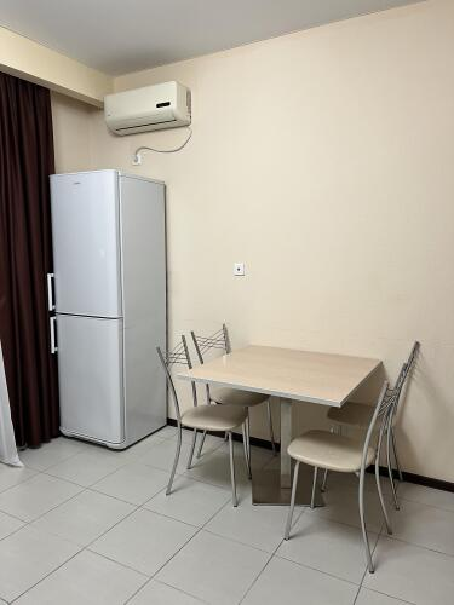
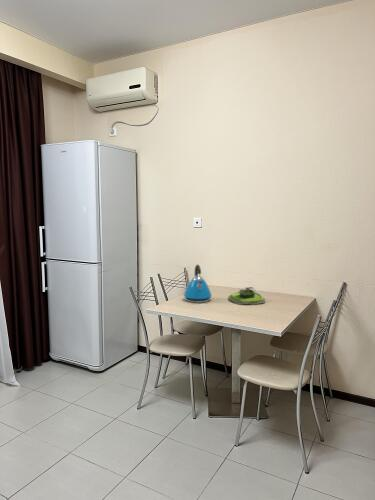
+ kettle [183,264,213,304]
+ plant pot [227,286,266,305]
